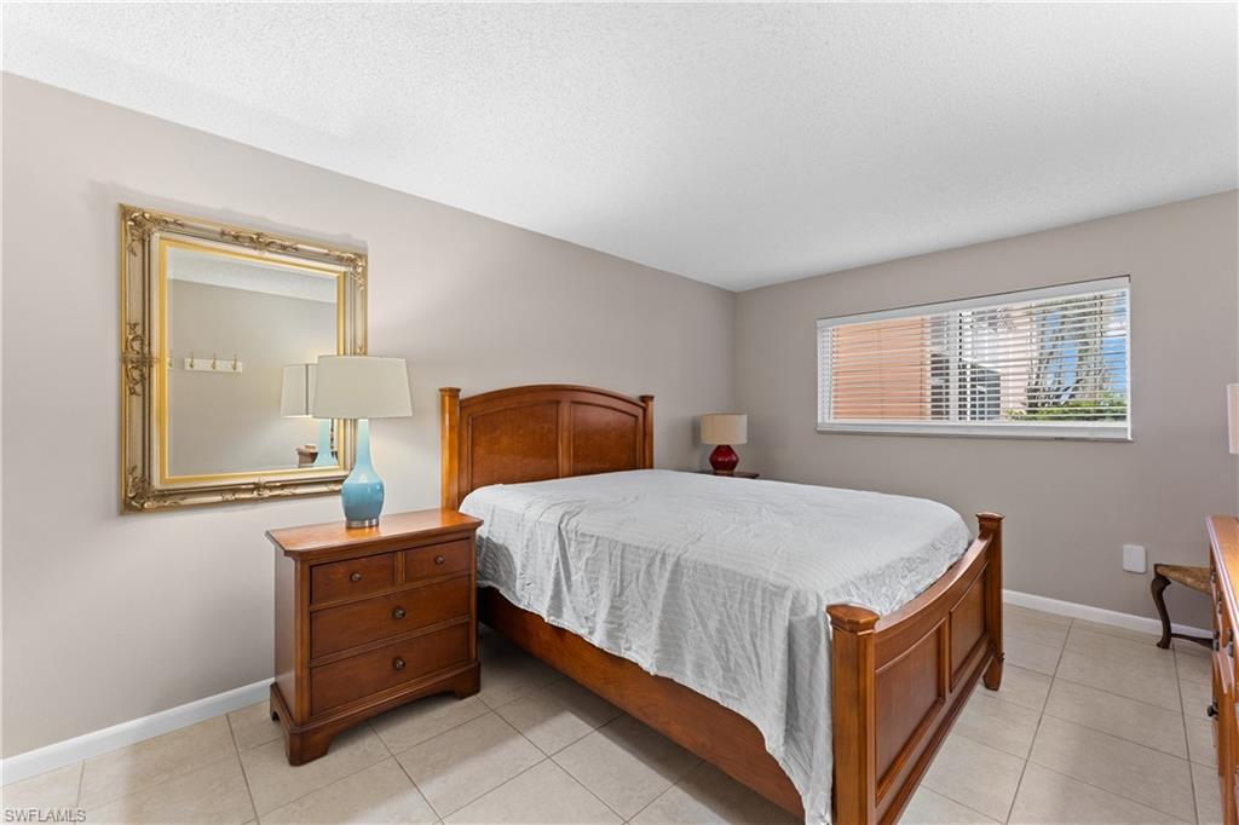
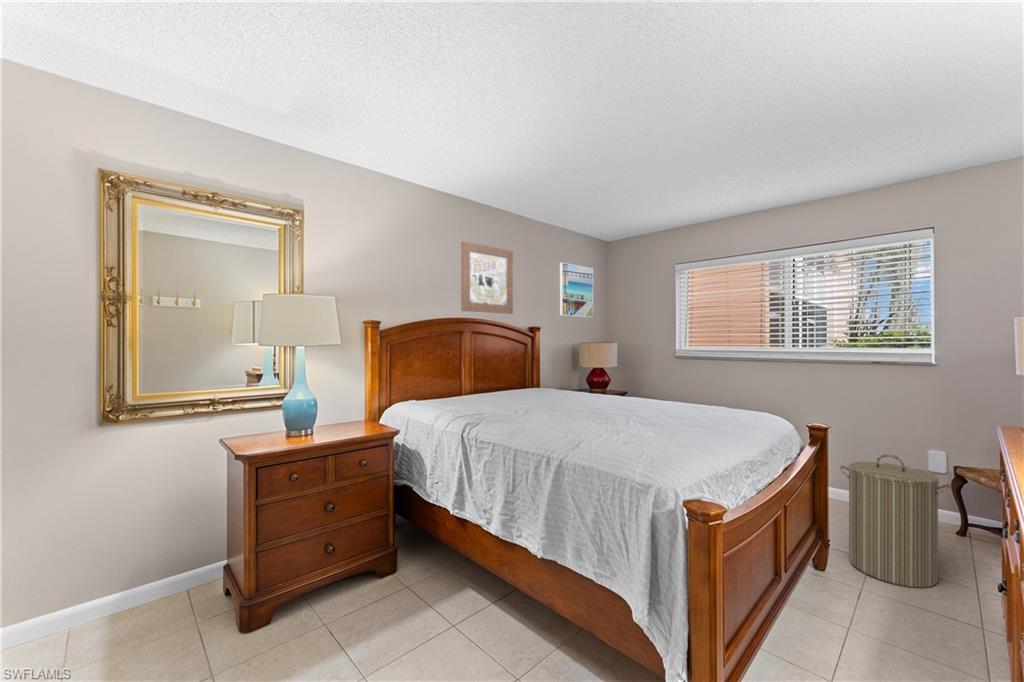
+ laundry hamper [839,454,952,589]
+ wall art [460,240,514,315]
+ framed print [559,262,594,318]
